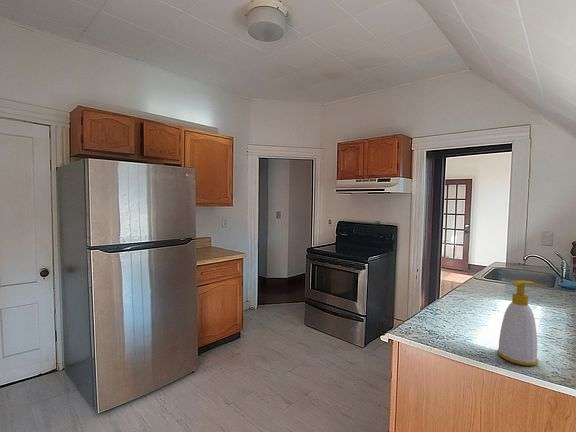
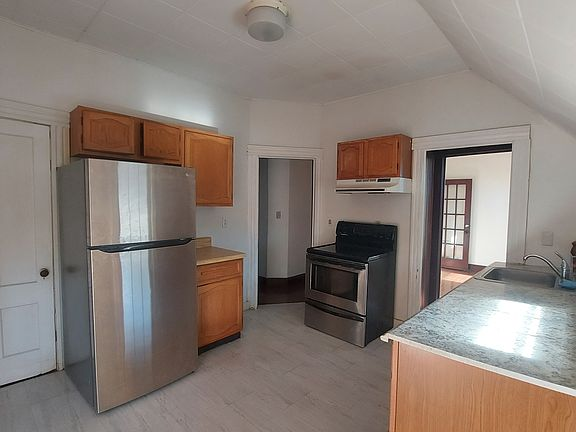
- soap bottle [496,280,543,366]
